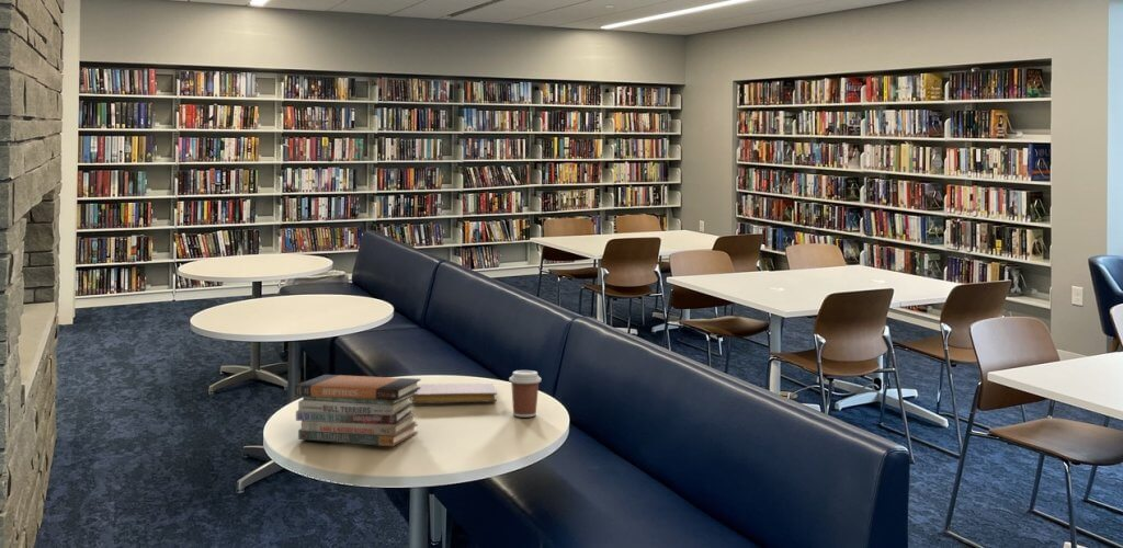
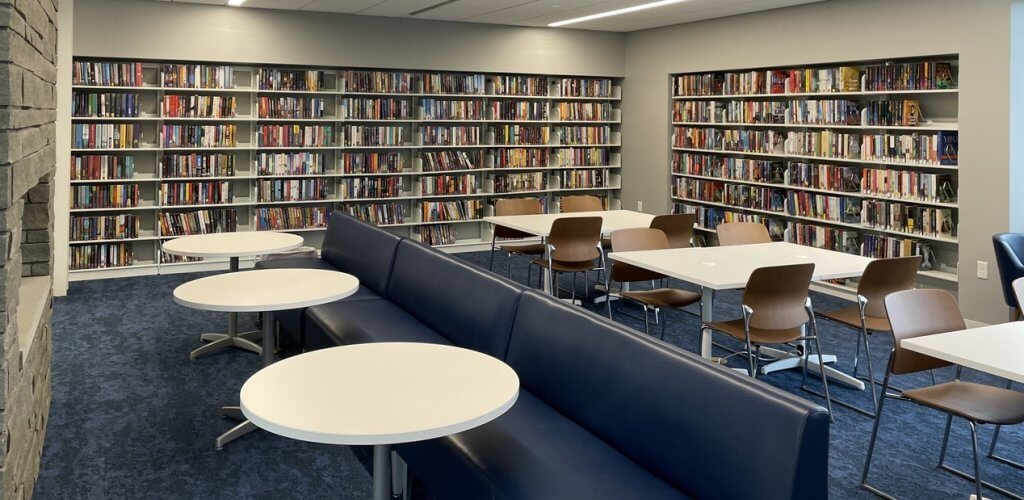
- book stack [294,374,422,447]
- coffee cup [508,369,542,418]
- notebook [410,383,498,404]
